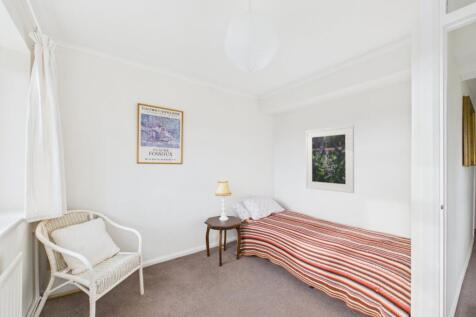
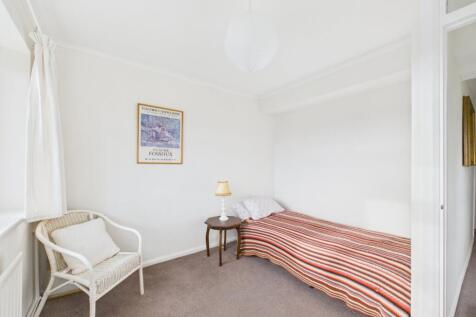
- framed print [305,124,355,194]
